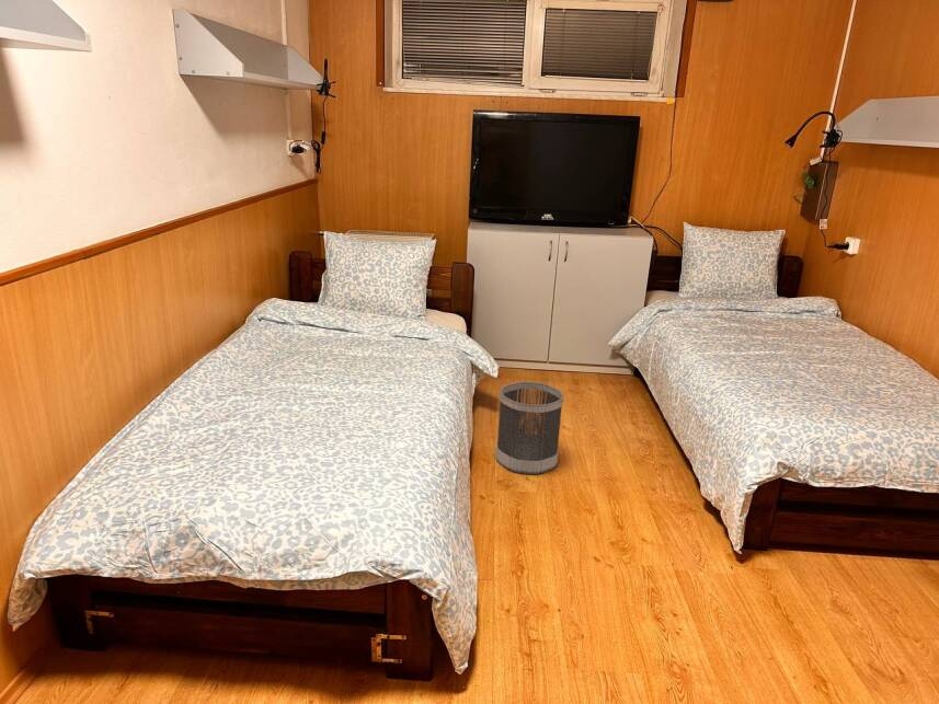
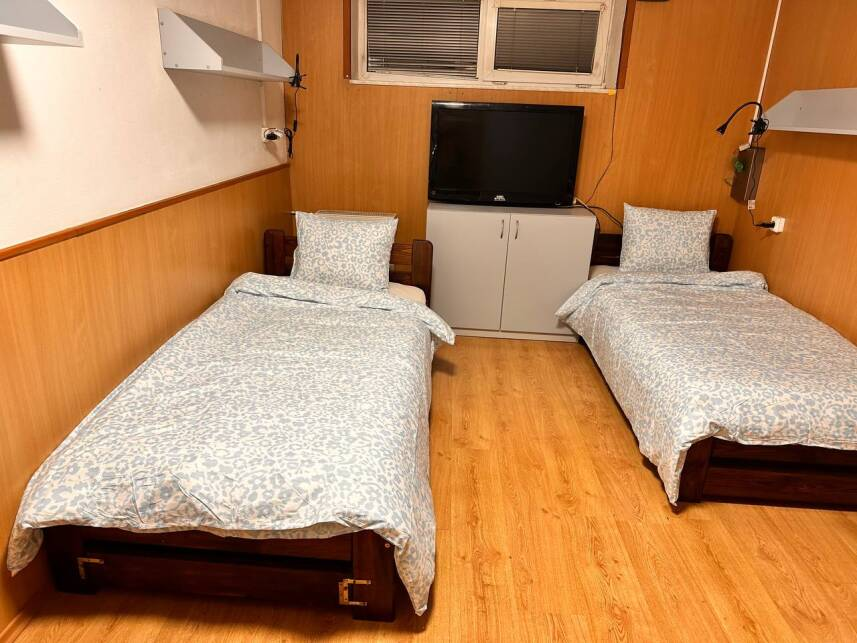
- wastebasket [494,381,564,475]
